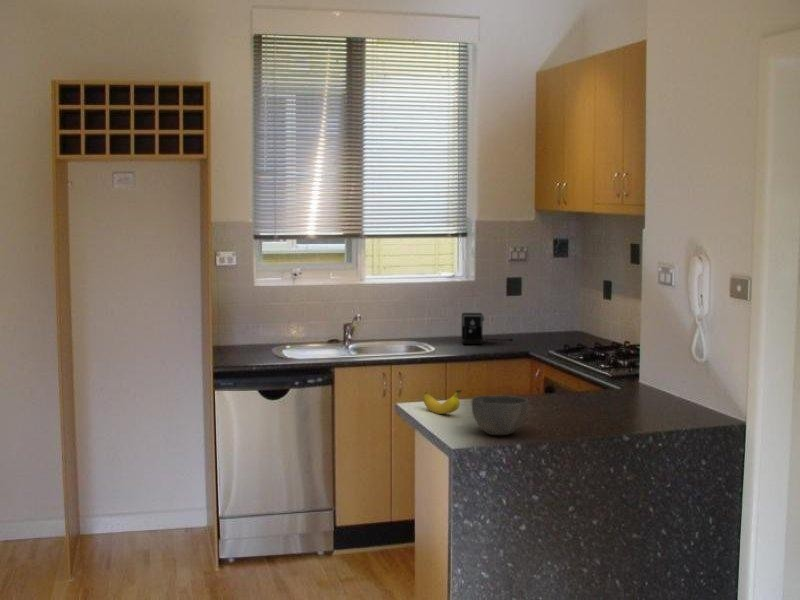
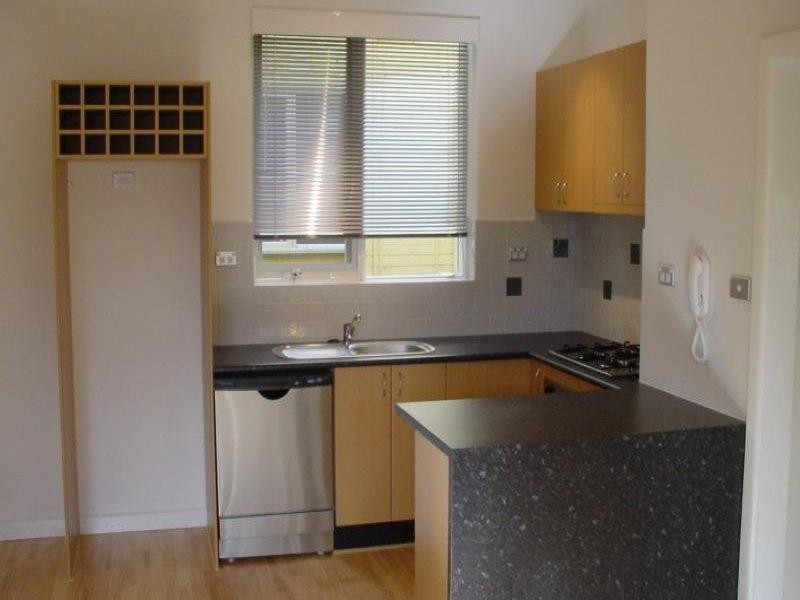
- coffee maker [461,312,514,345]
- bowl [471,395,529,436]
- banana [422,389,463,415]
